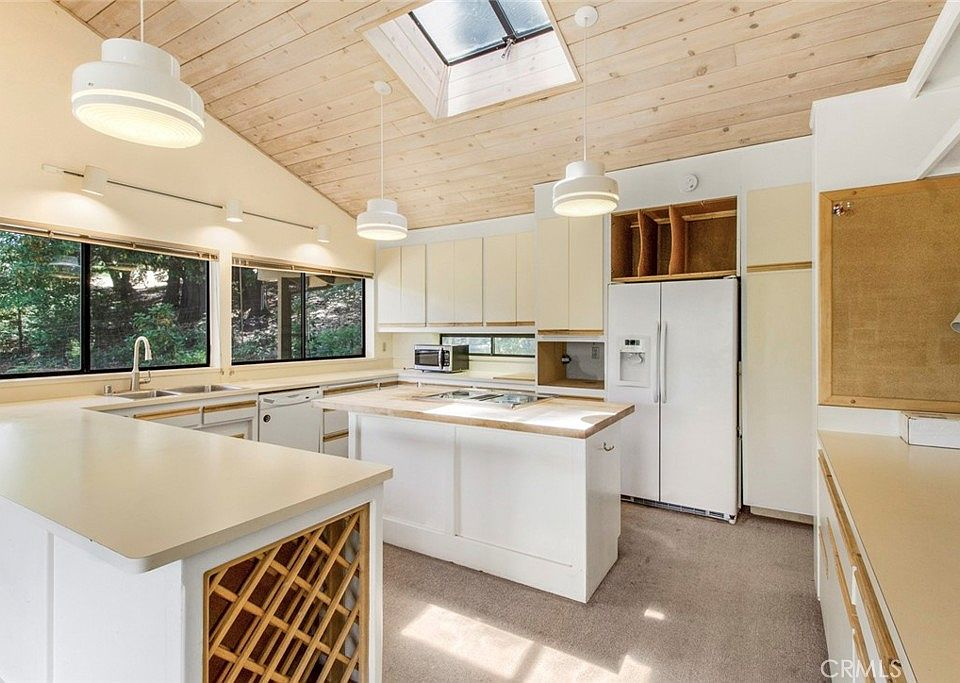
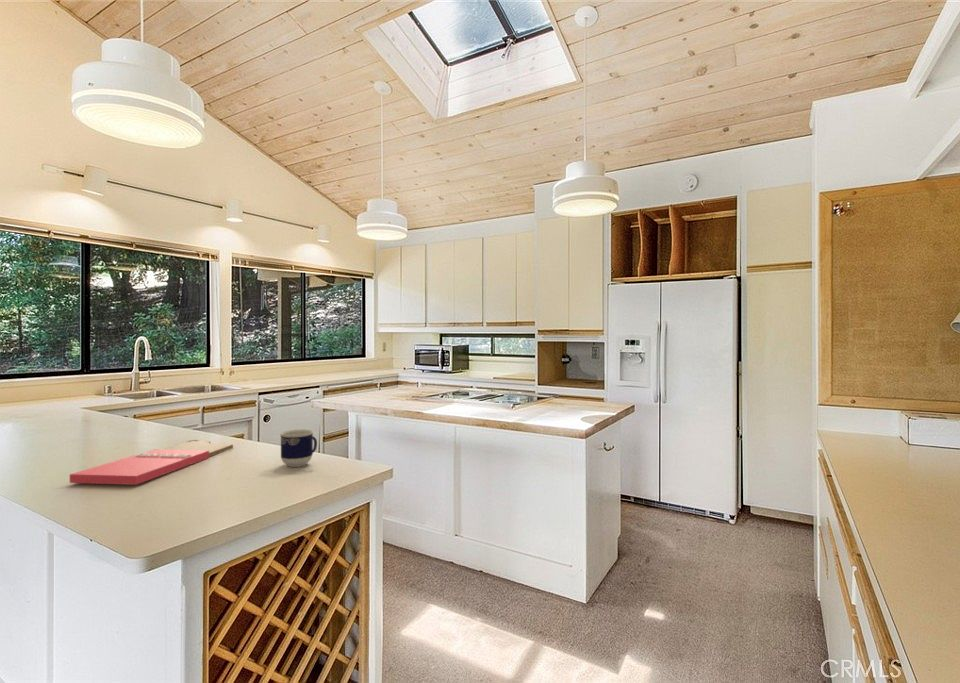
+ cutting board [69,439,234,486]
+ cup [279,428,318,468]
